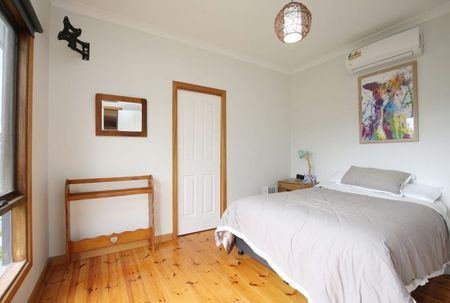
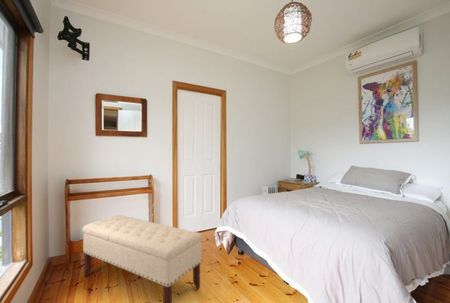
+ bench [81,214,203,303]
